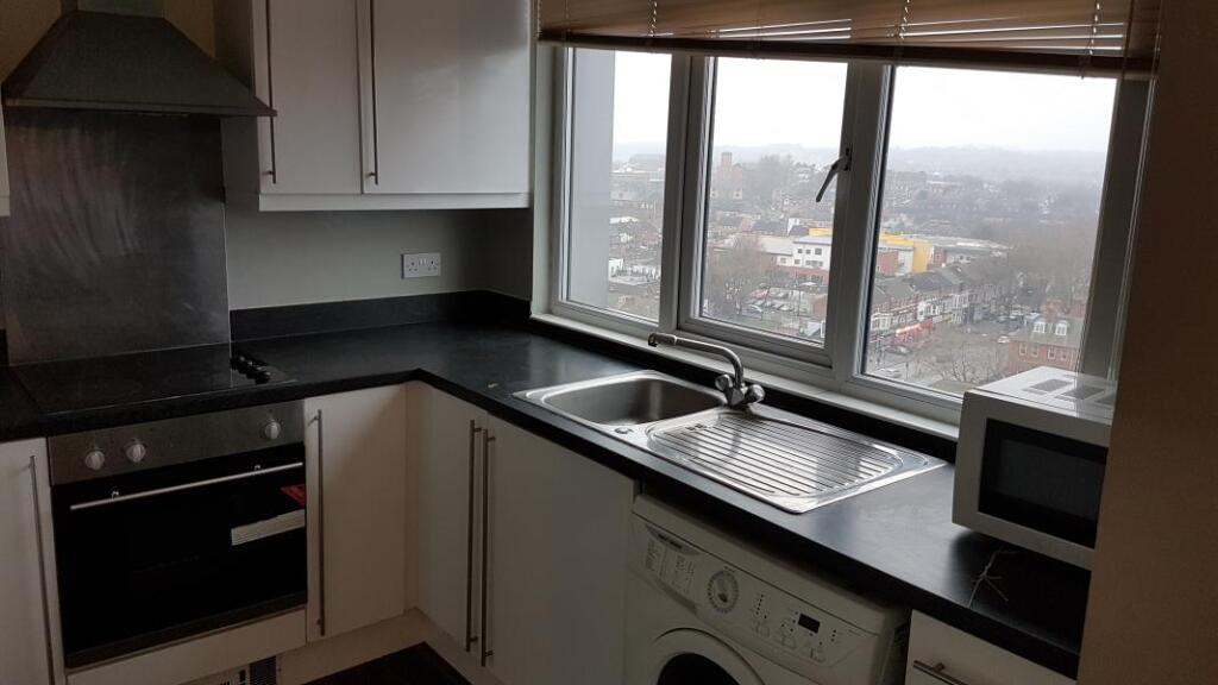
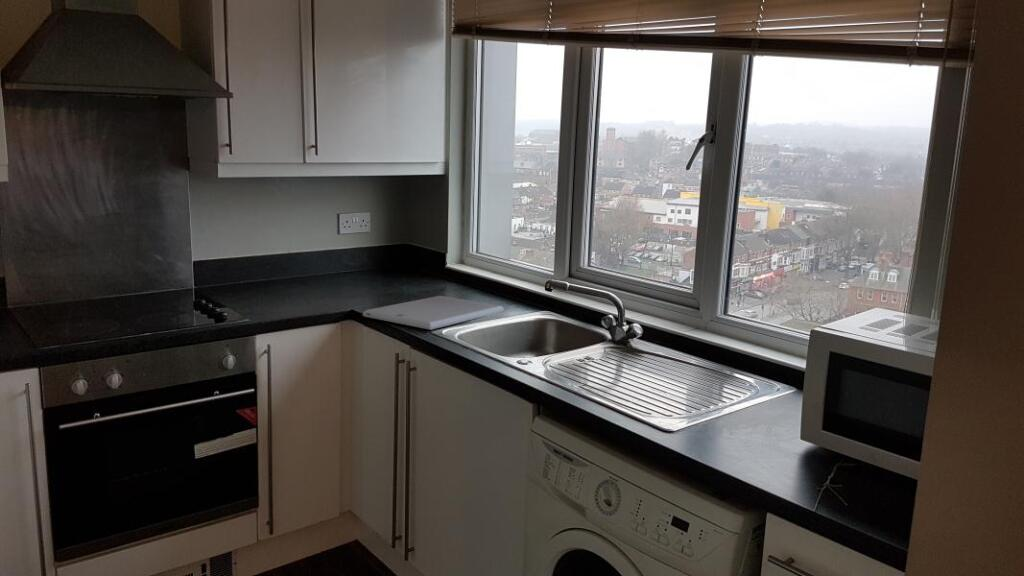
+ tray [362,295,505,331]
